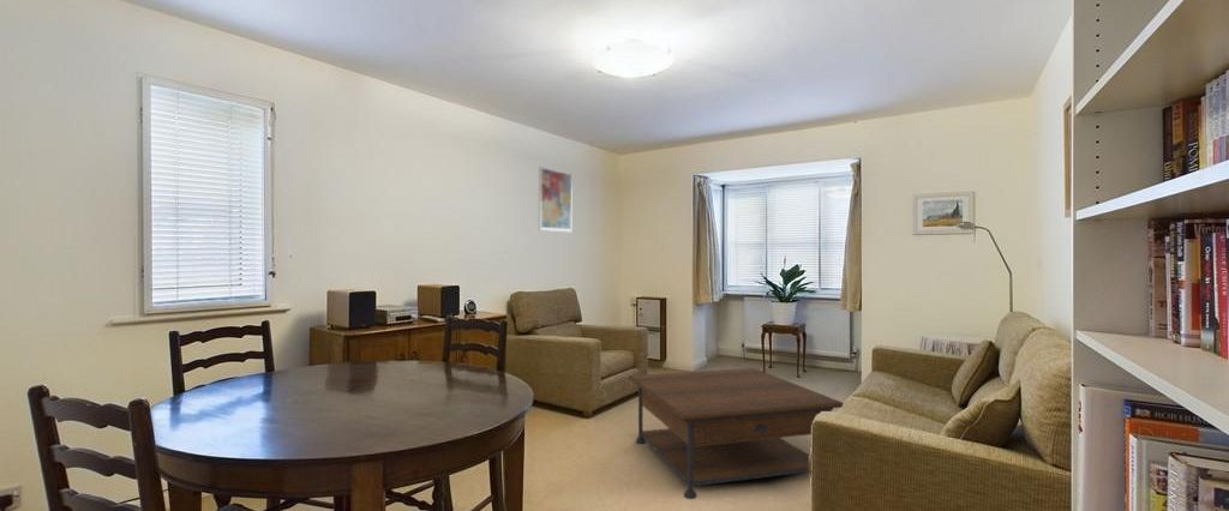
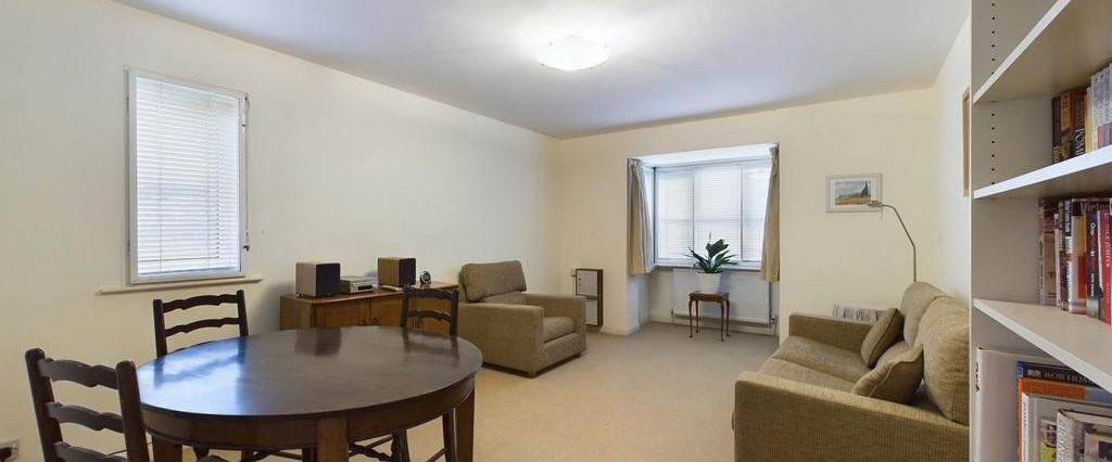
- wall art [538,166,572,233]
- coffee table [627,367,845,500]
